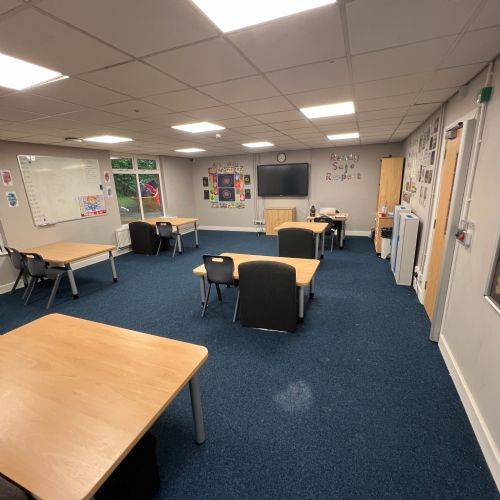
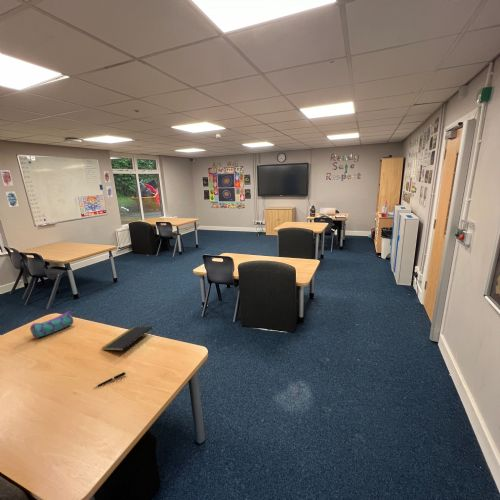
+ pencil case [29,310,74,339]
+ notepad [101,326,155,352]
+ pen [93,371,127,389]
